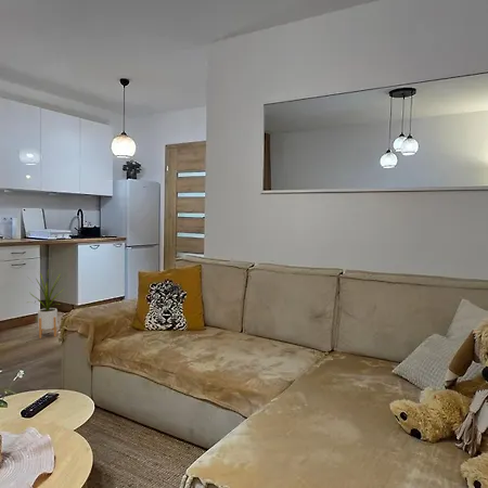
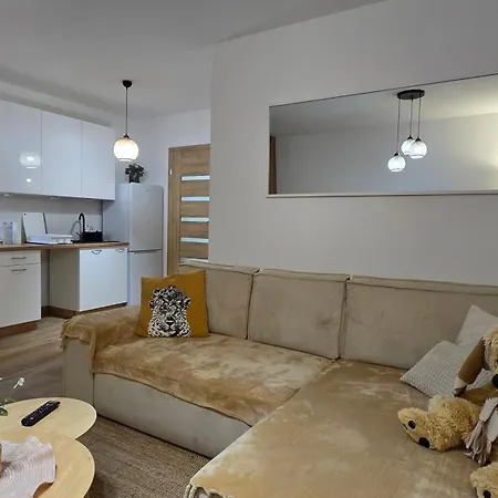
- house plant [27,270,65,339]
